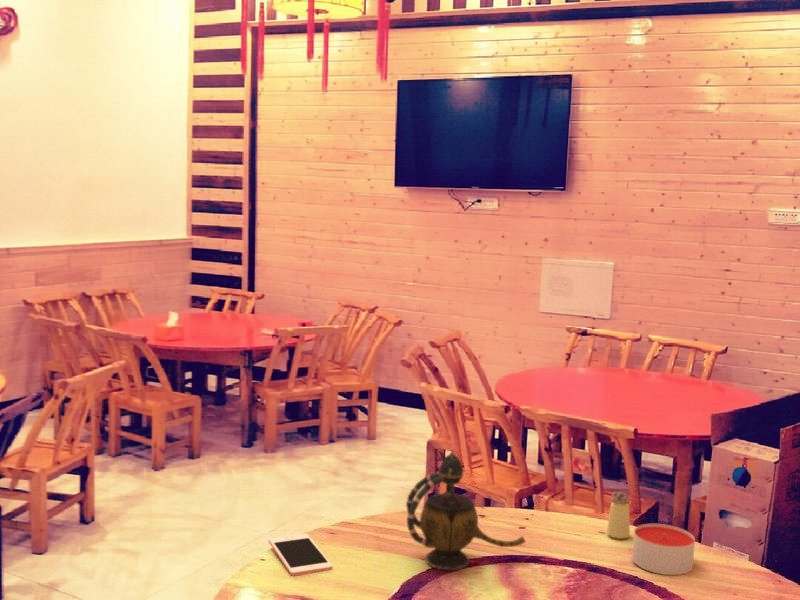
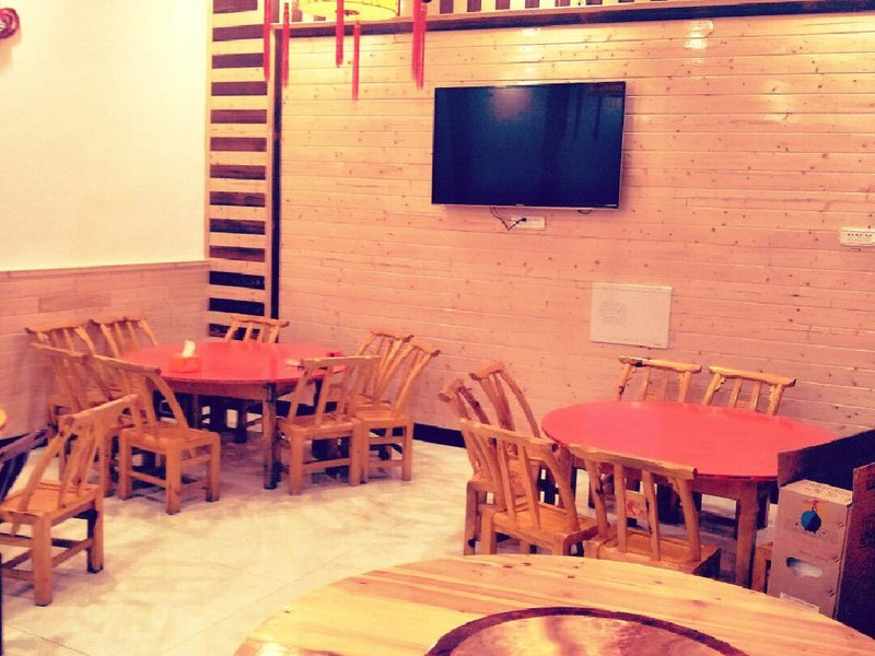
- cell phone [268,533,333,577]
- saltshaker [606,491,631,540]
- teapot [405,450,527,571]
- candle [631,523,696,576]
